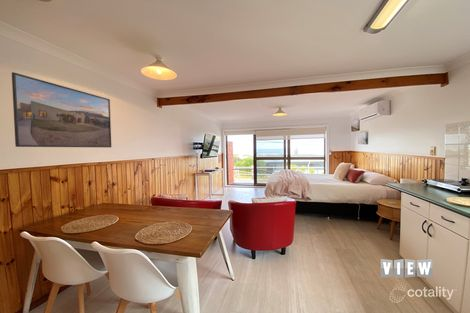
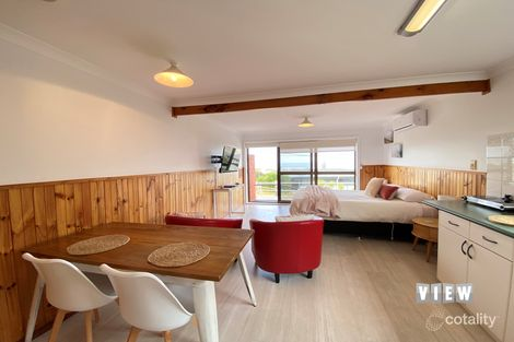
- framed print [11,71,112,148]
